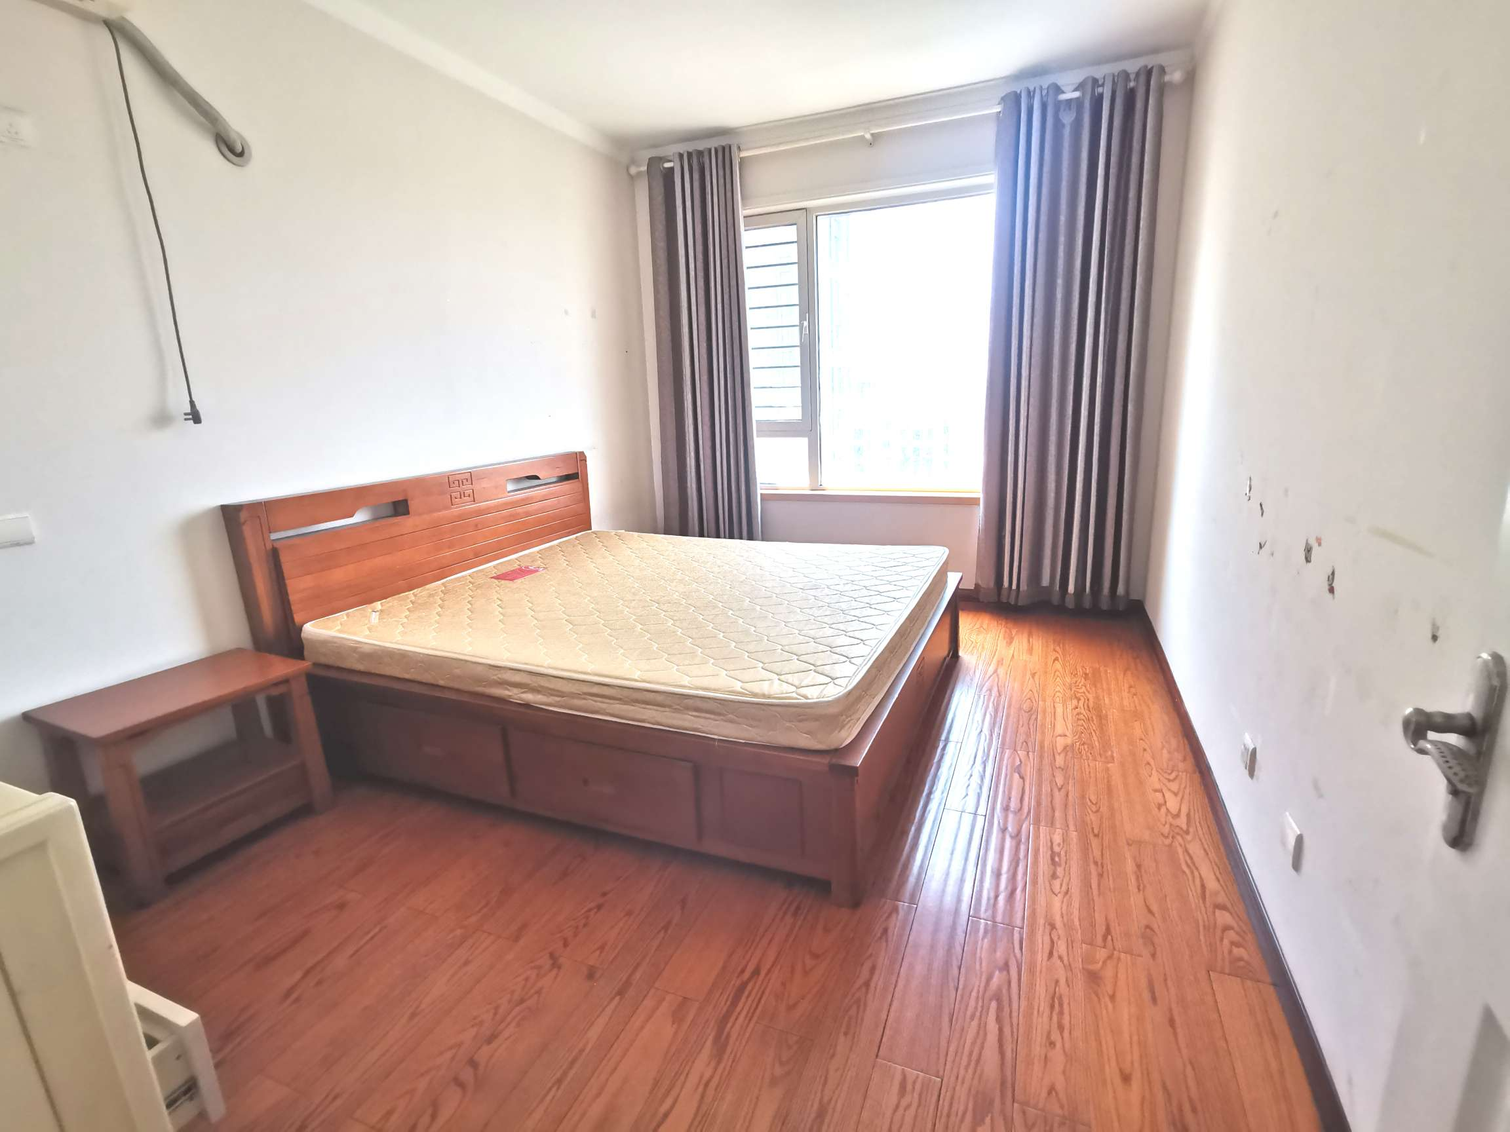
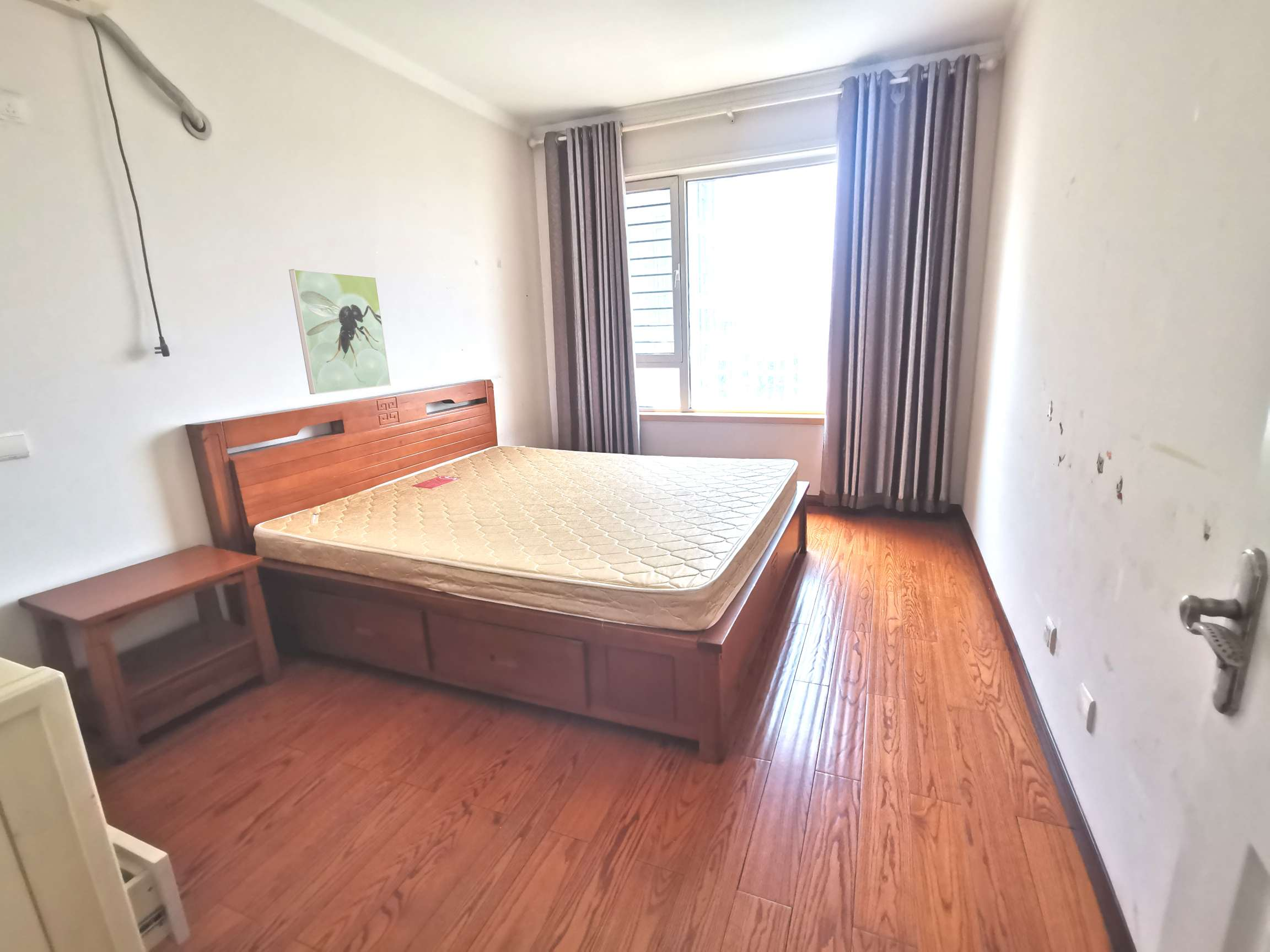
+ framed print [288,268,391,395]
